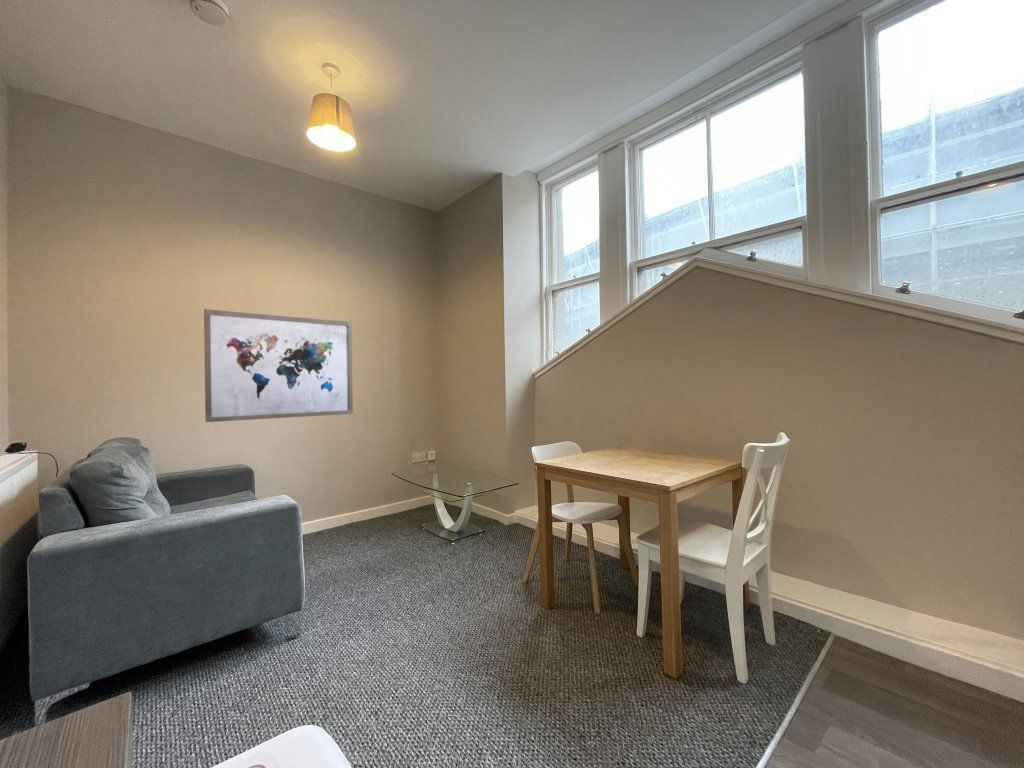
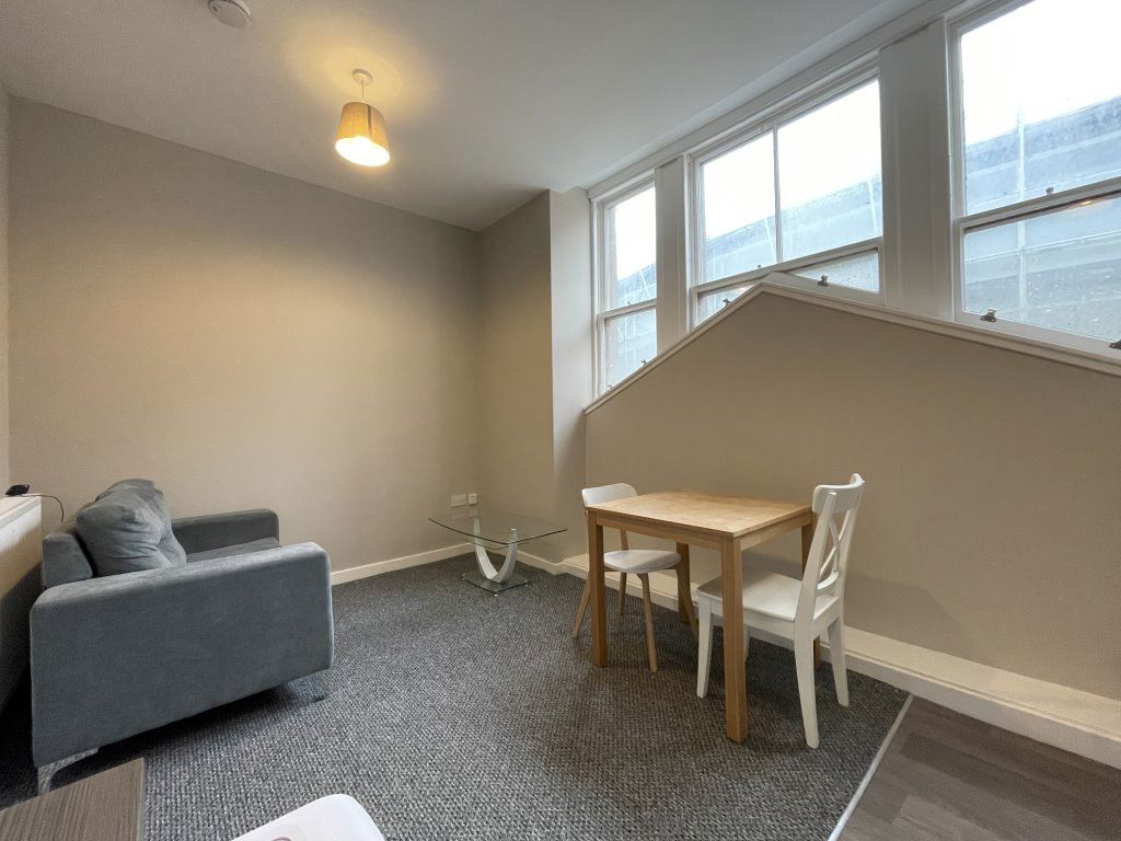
- wall art [203,308,354,423]
